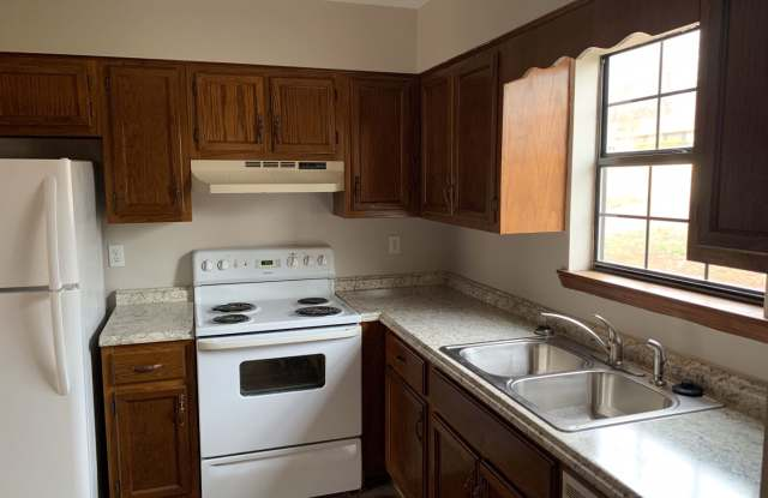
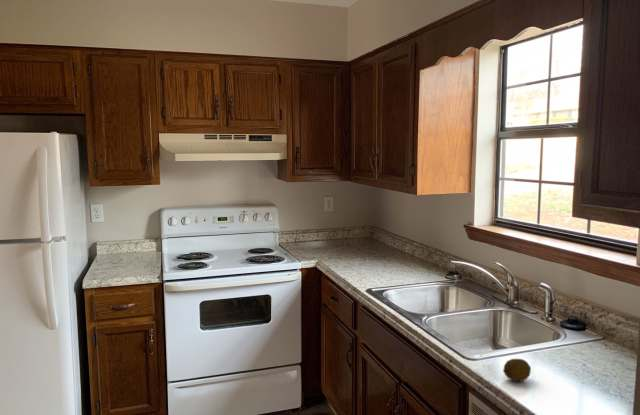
+ fruit [502,358,532,383]
